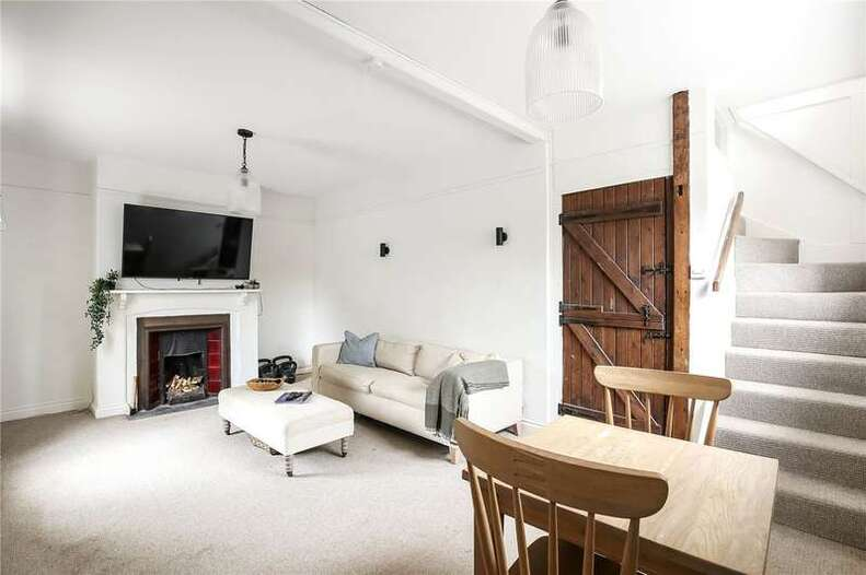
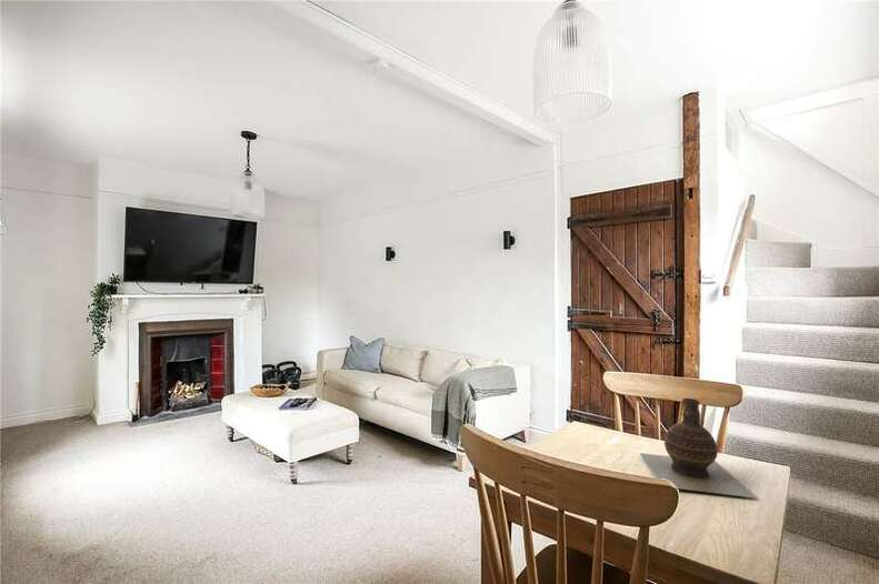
+ ceramic jug [639,397,758,500]
